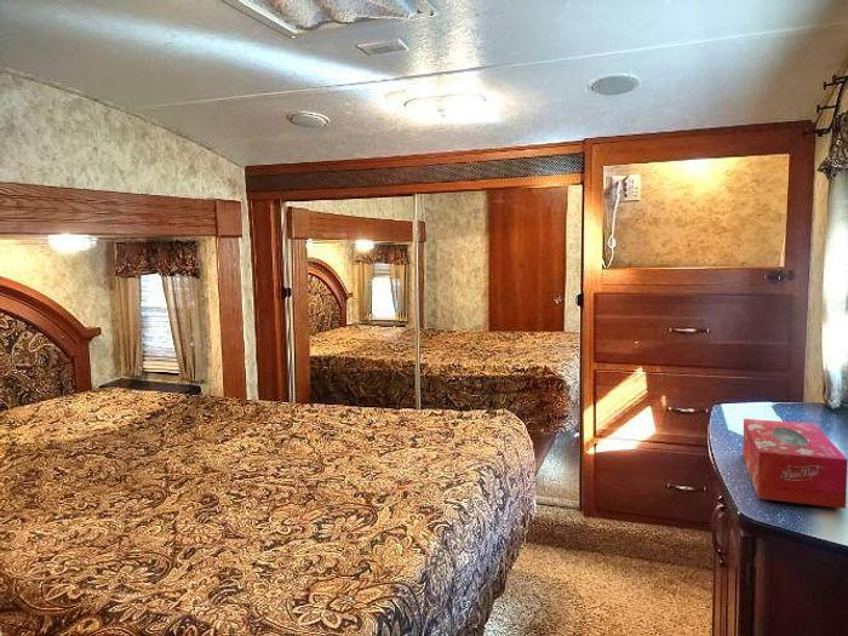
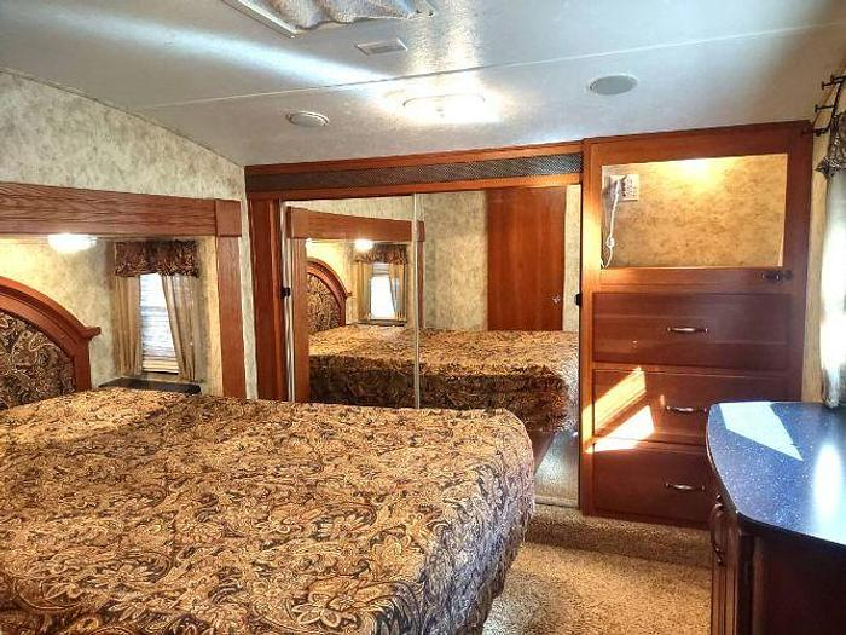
- tissue box [741,418,848,510]
